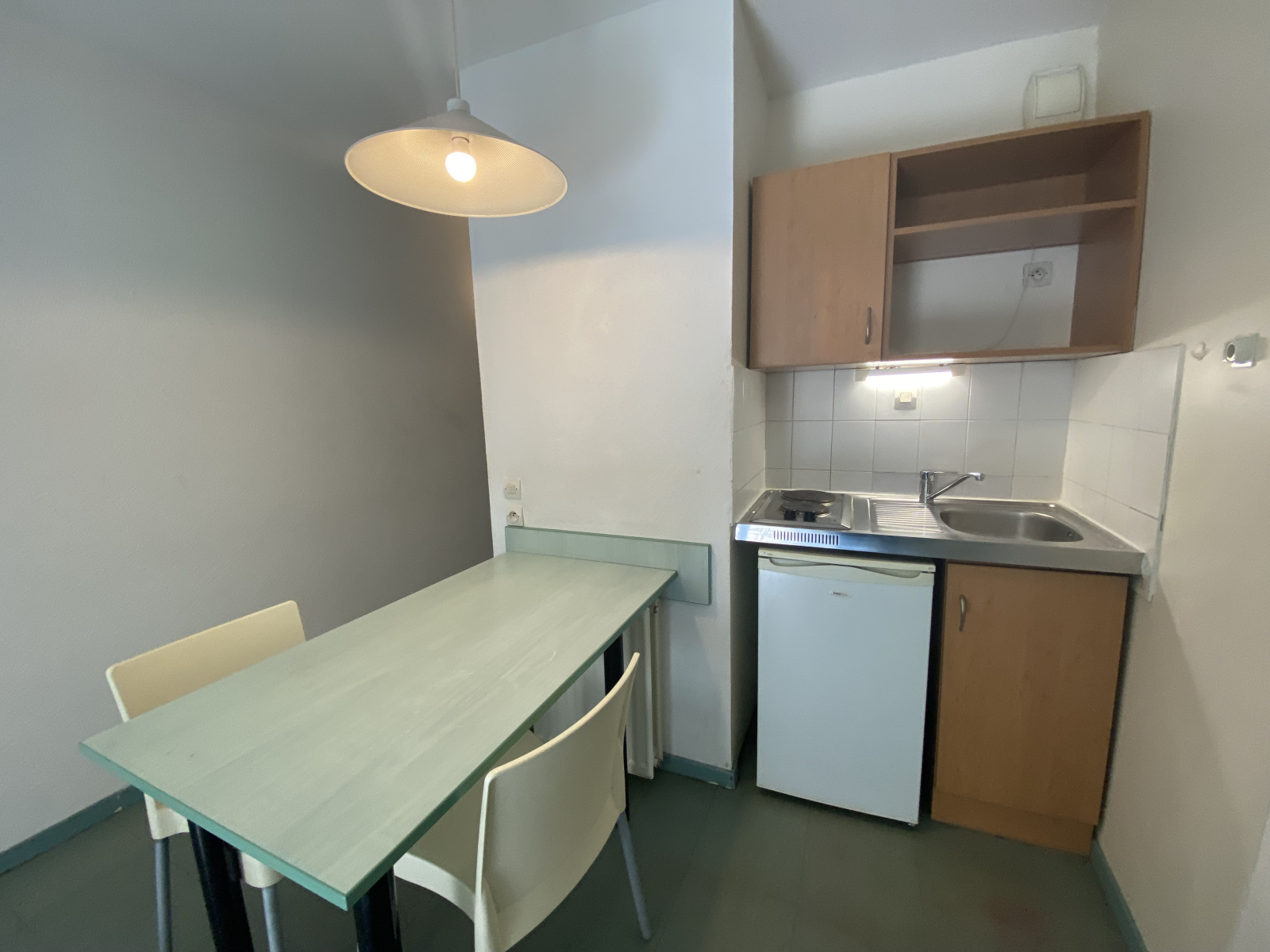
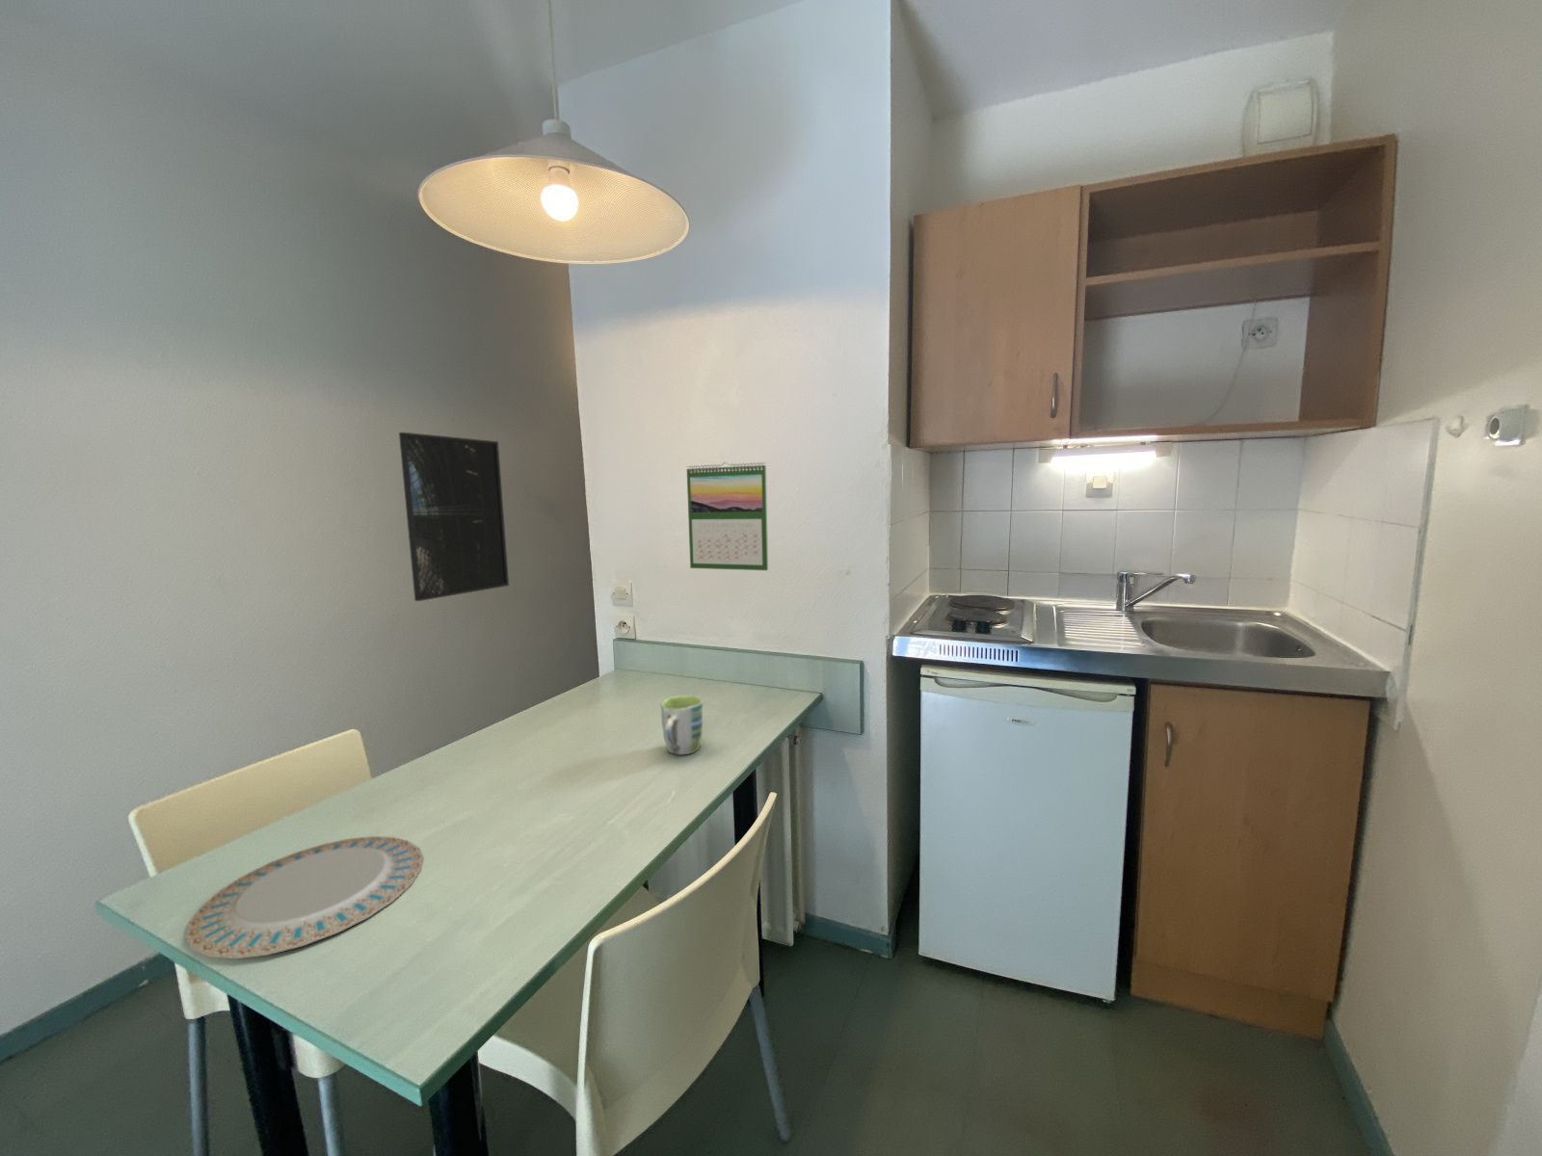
+ calendar [686,461,769,571]
+ chinaware [185,835,425,959]
+ mug [661,695,703,755]
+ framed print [398,431,510,602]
